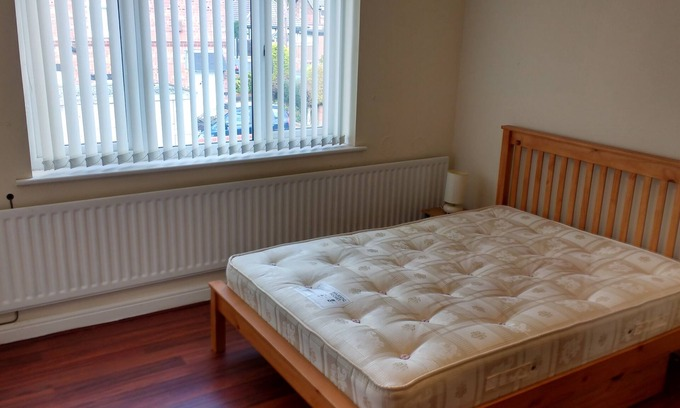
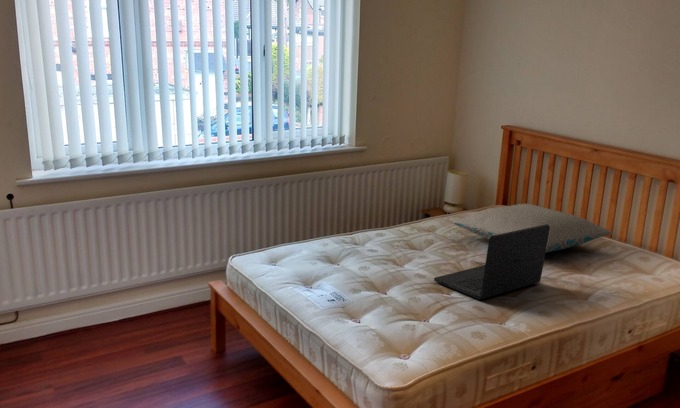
+ pillow [452,203,613,254]
+ laptop [433,224,550,300]
